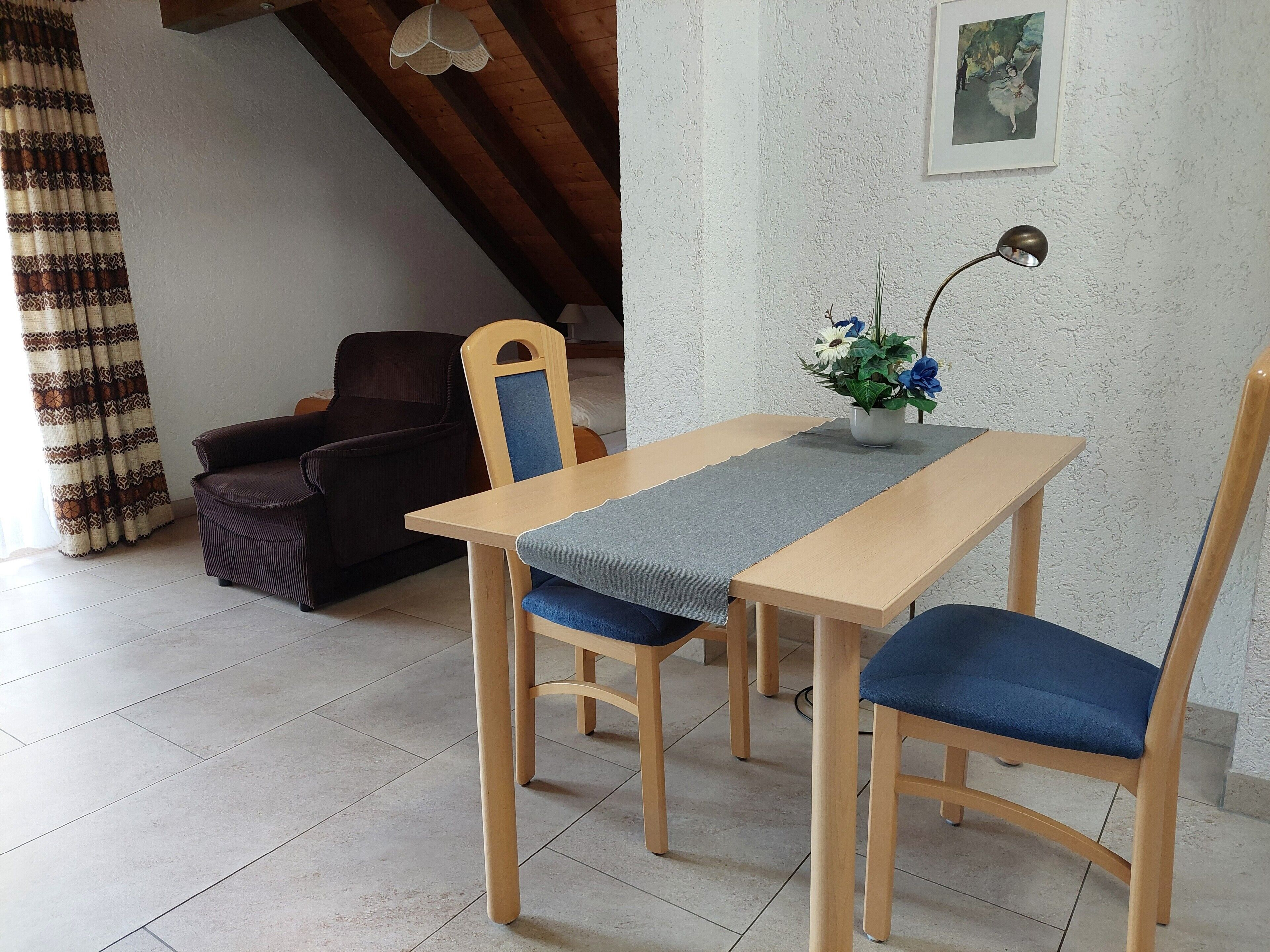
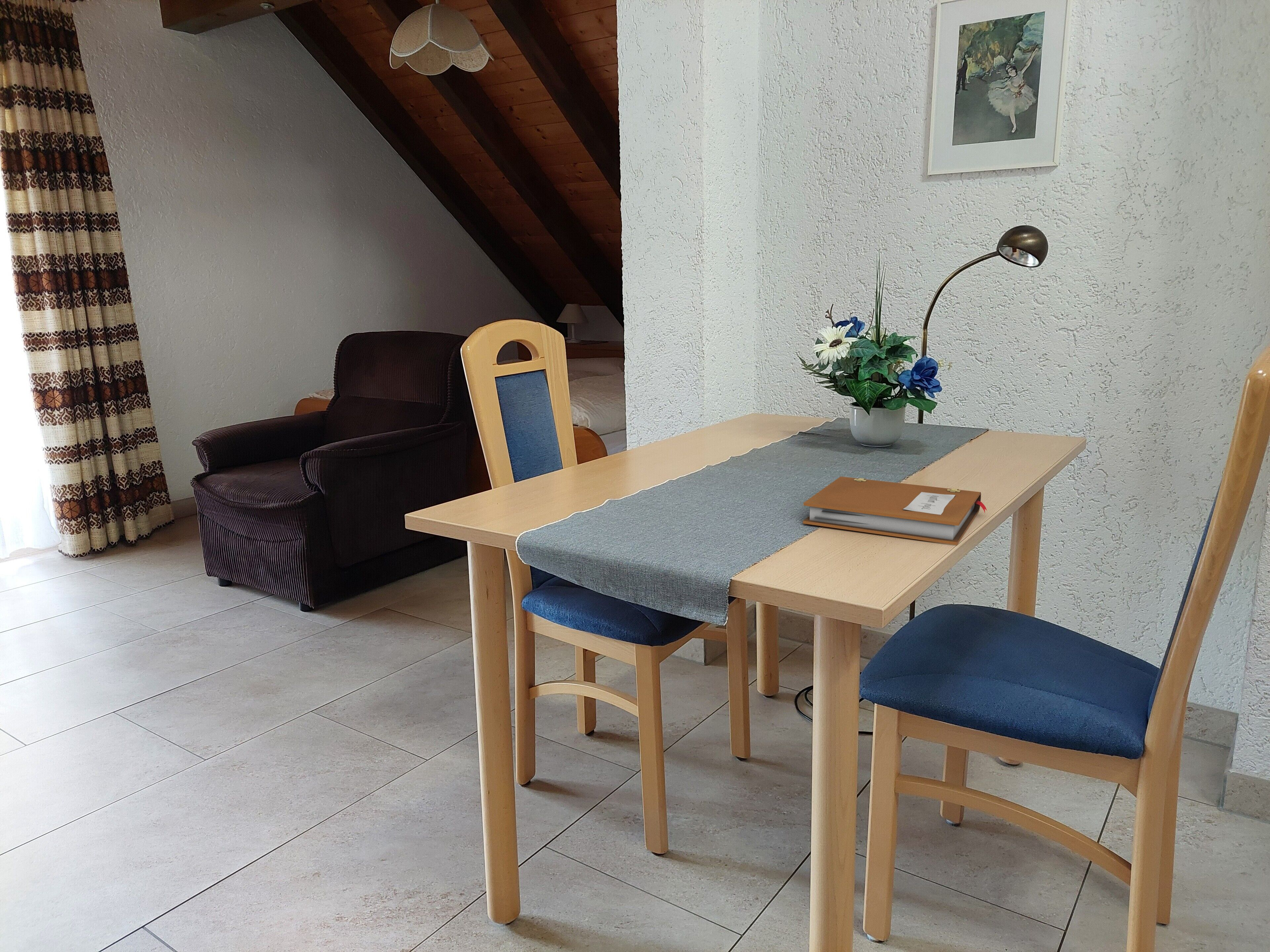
+ notebook [803,476,987,545]
